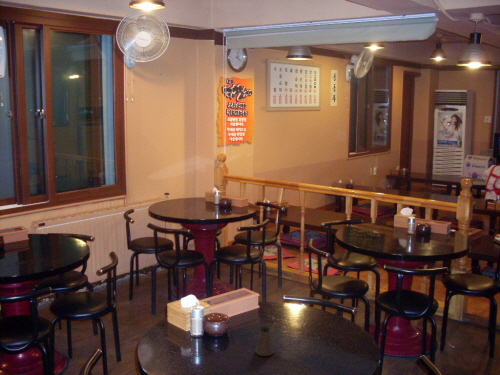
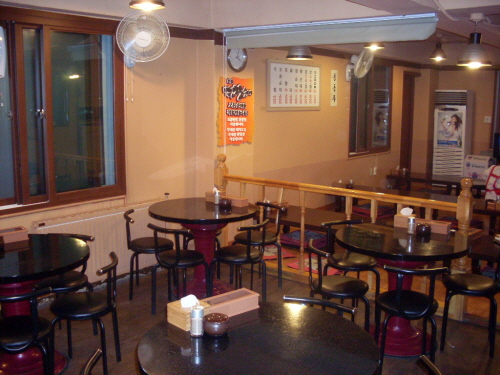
- saltshaker [254,325,275,357]
